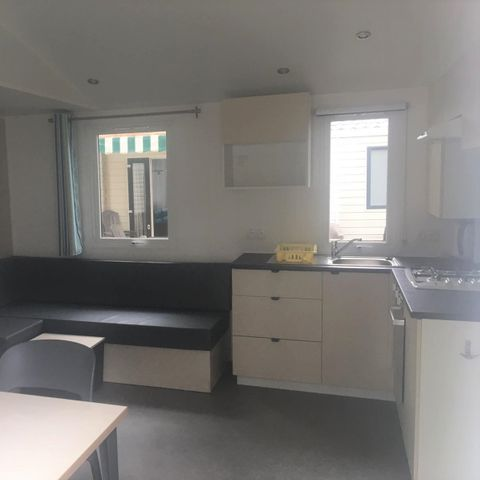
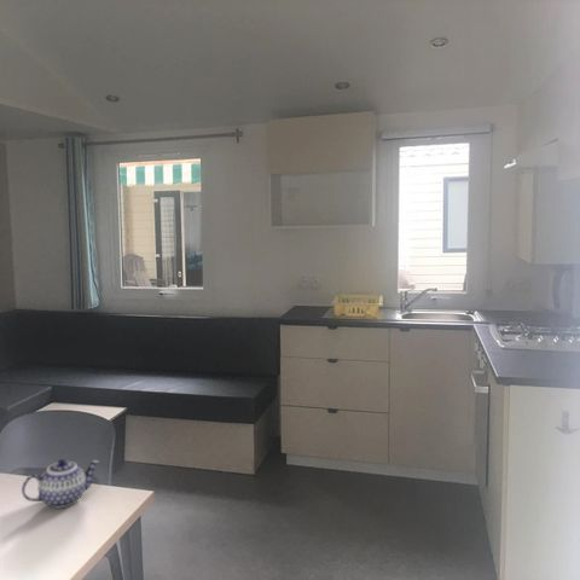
+ teapot [21,458,100,510]
